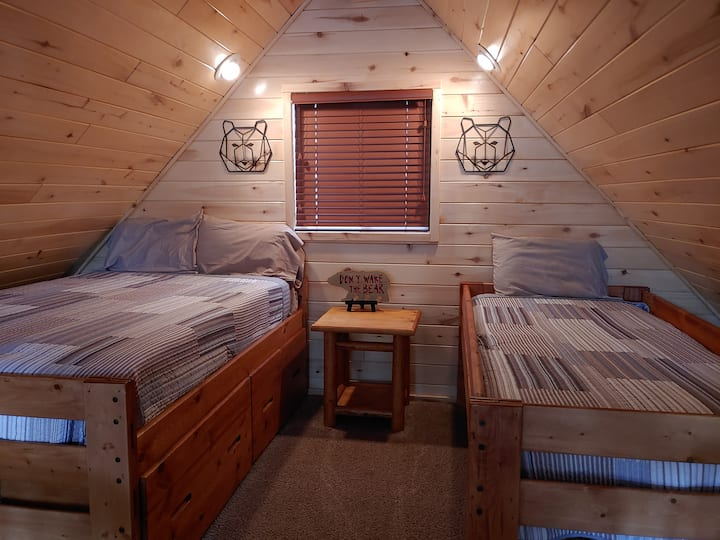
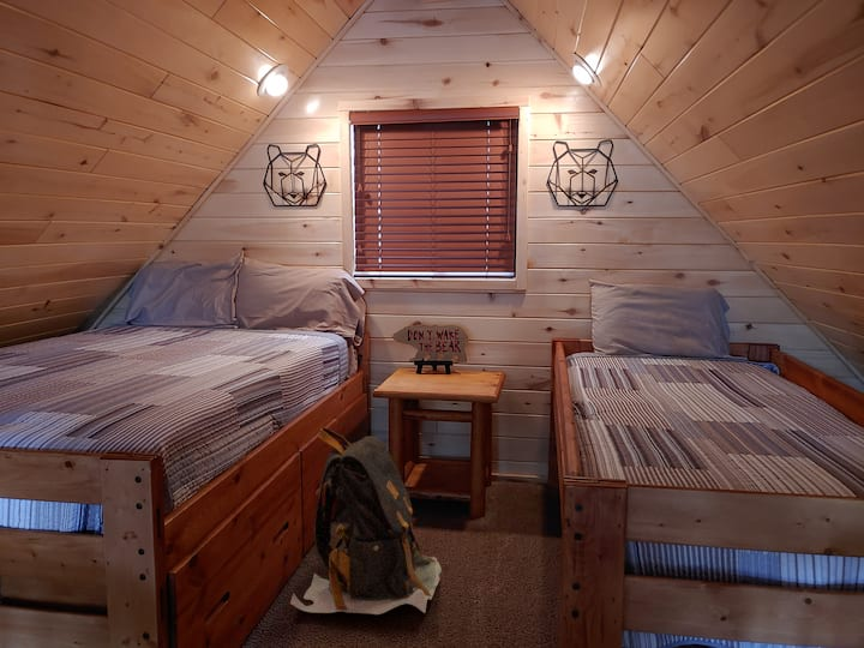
+ backpack [289,427,443,616]
